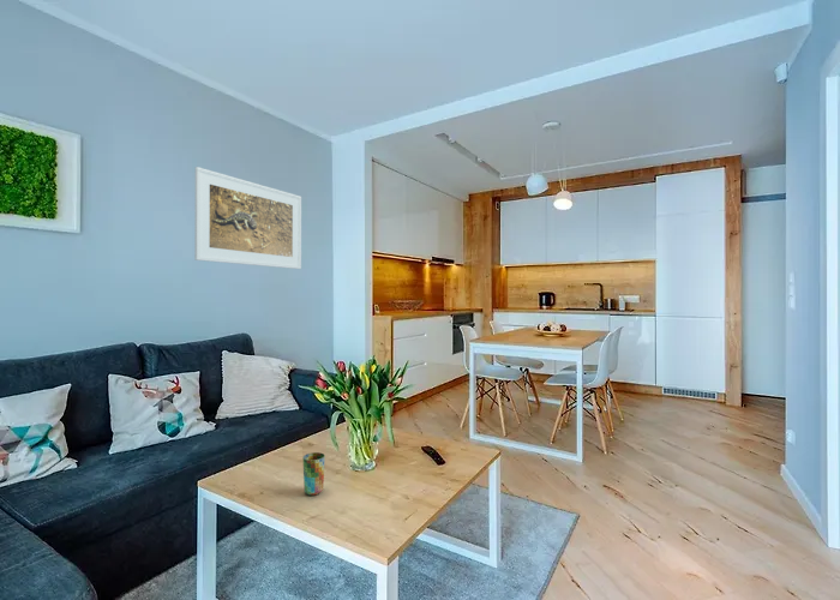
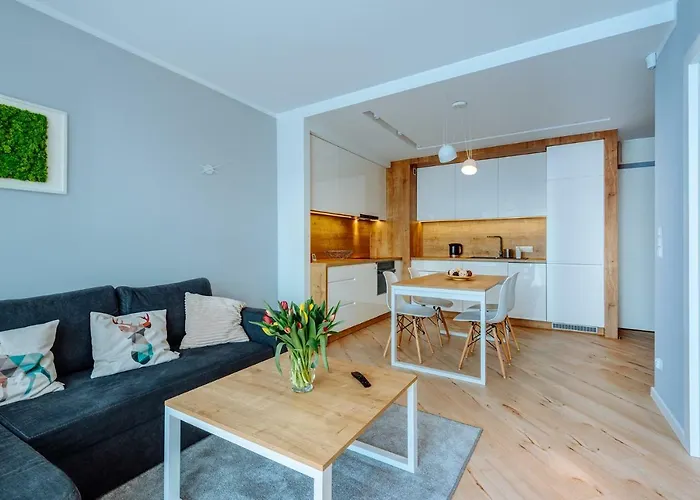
- cup [301,451,326,497]
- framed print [193,166,302,270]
